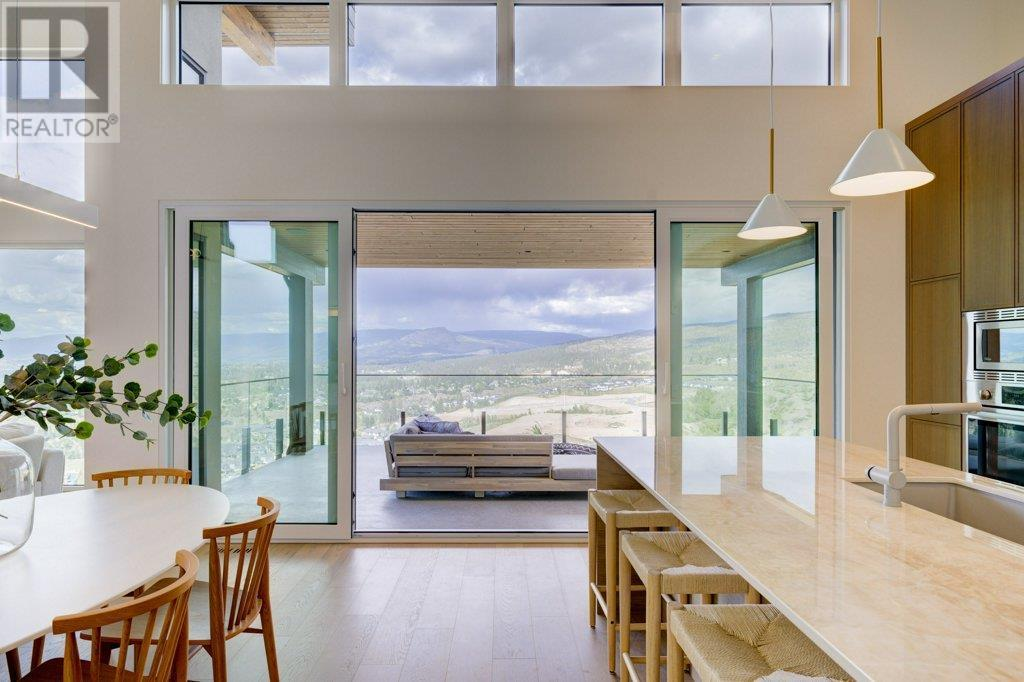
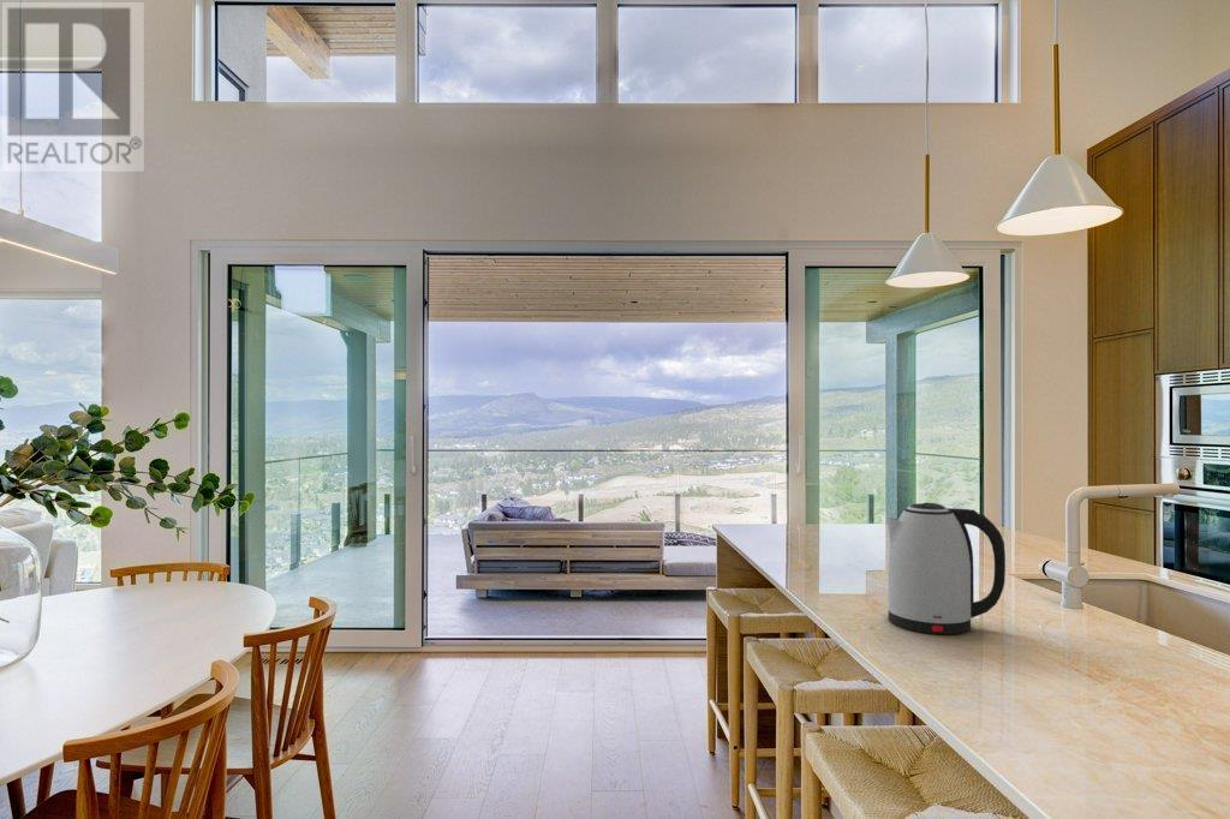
+ kettle [885,501,1007,635]
